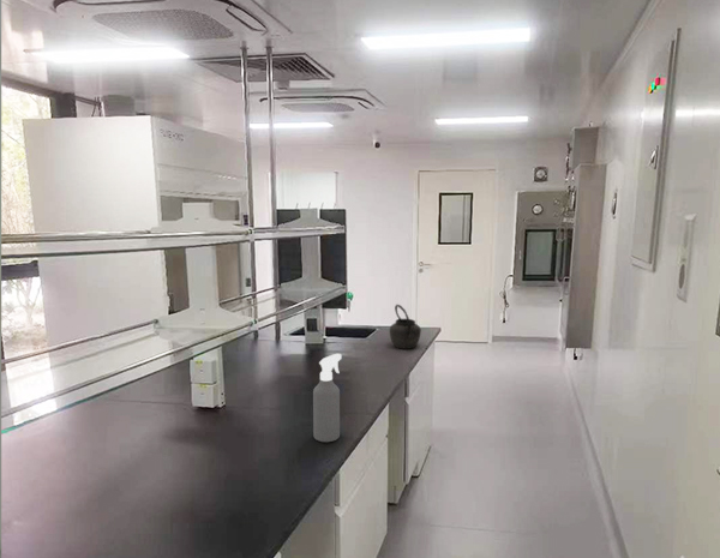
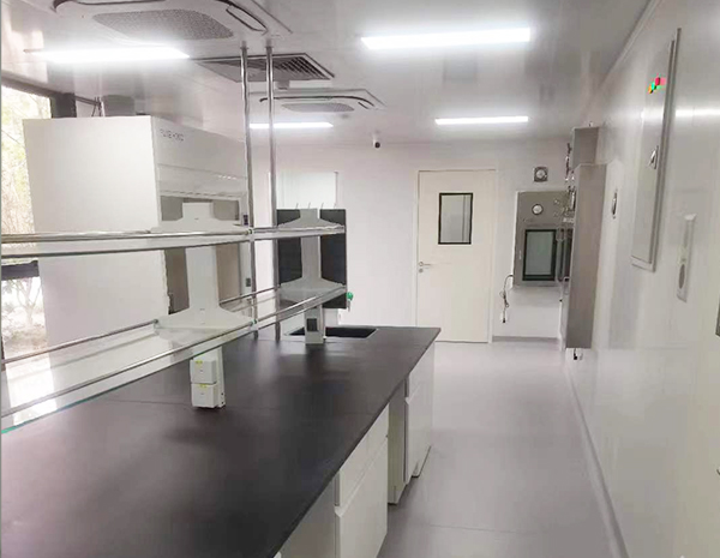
- spray bottle [312,353,343,443]
- kettle [389,304,422,350]
